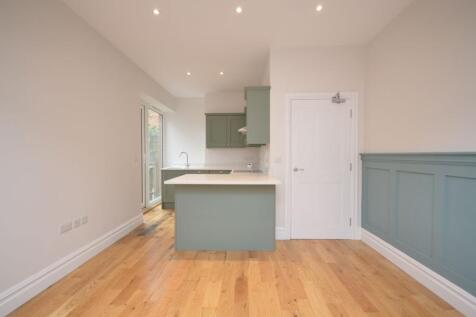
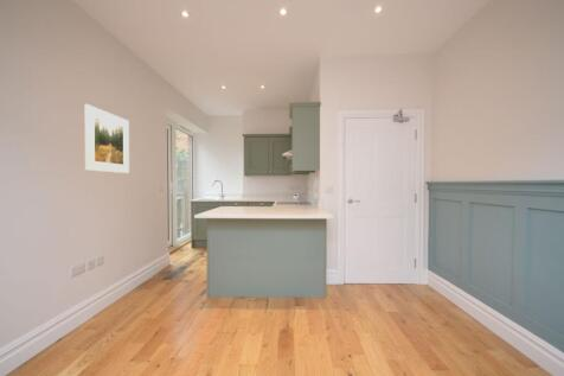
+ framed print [84,103,130,174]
